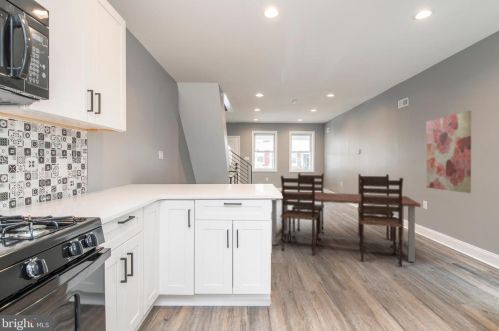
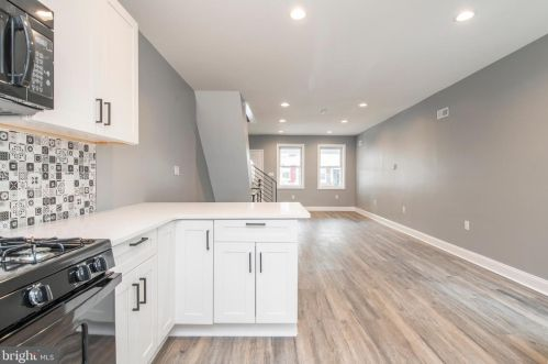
- dining table [270,172,422,267]
- wall art [426,110,472,194]
